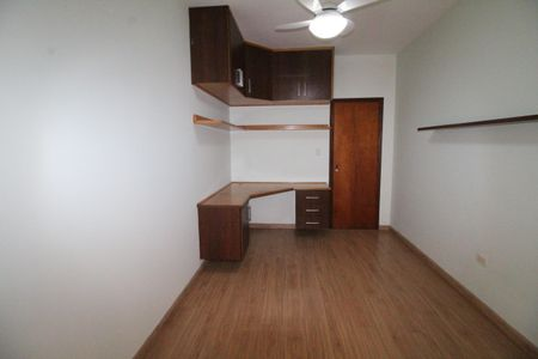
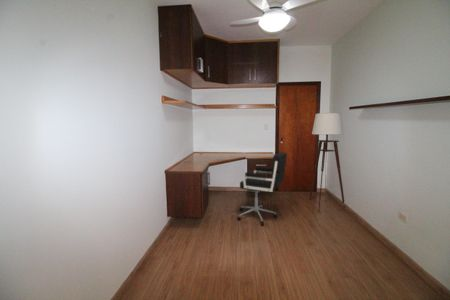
+ floor lamp [309,112,346,213]
+ office chair [236,151,288,226]
